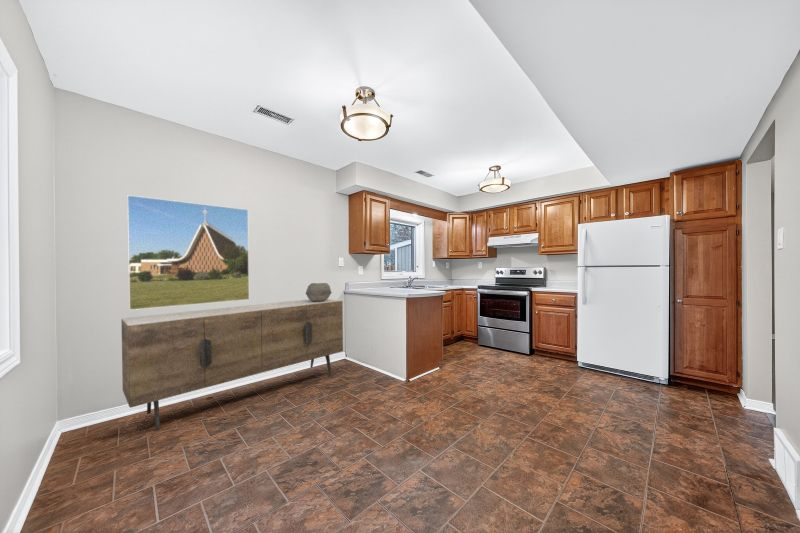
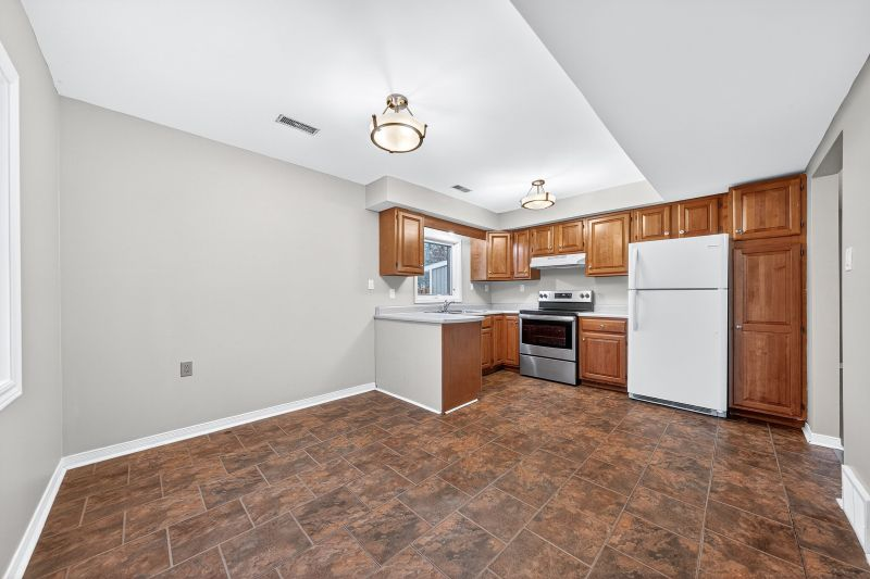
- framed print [126,194,250,311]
- sideboard [120,298,344,432]
- ceramic pot [305,282,333,302]
